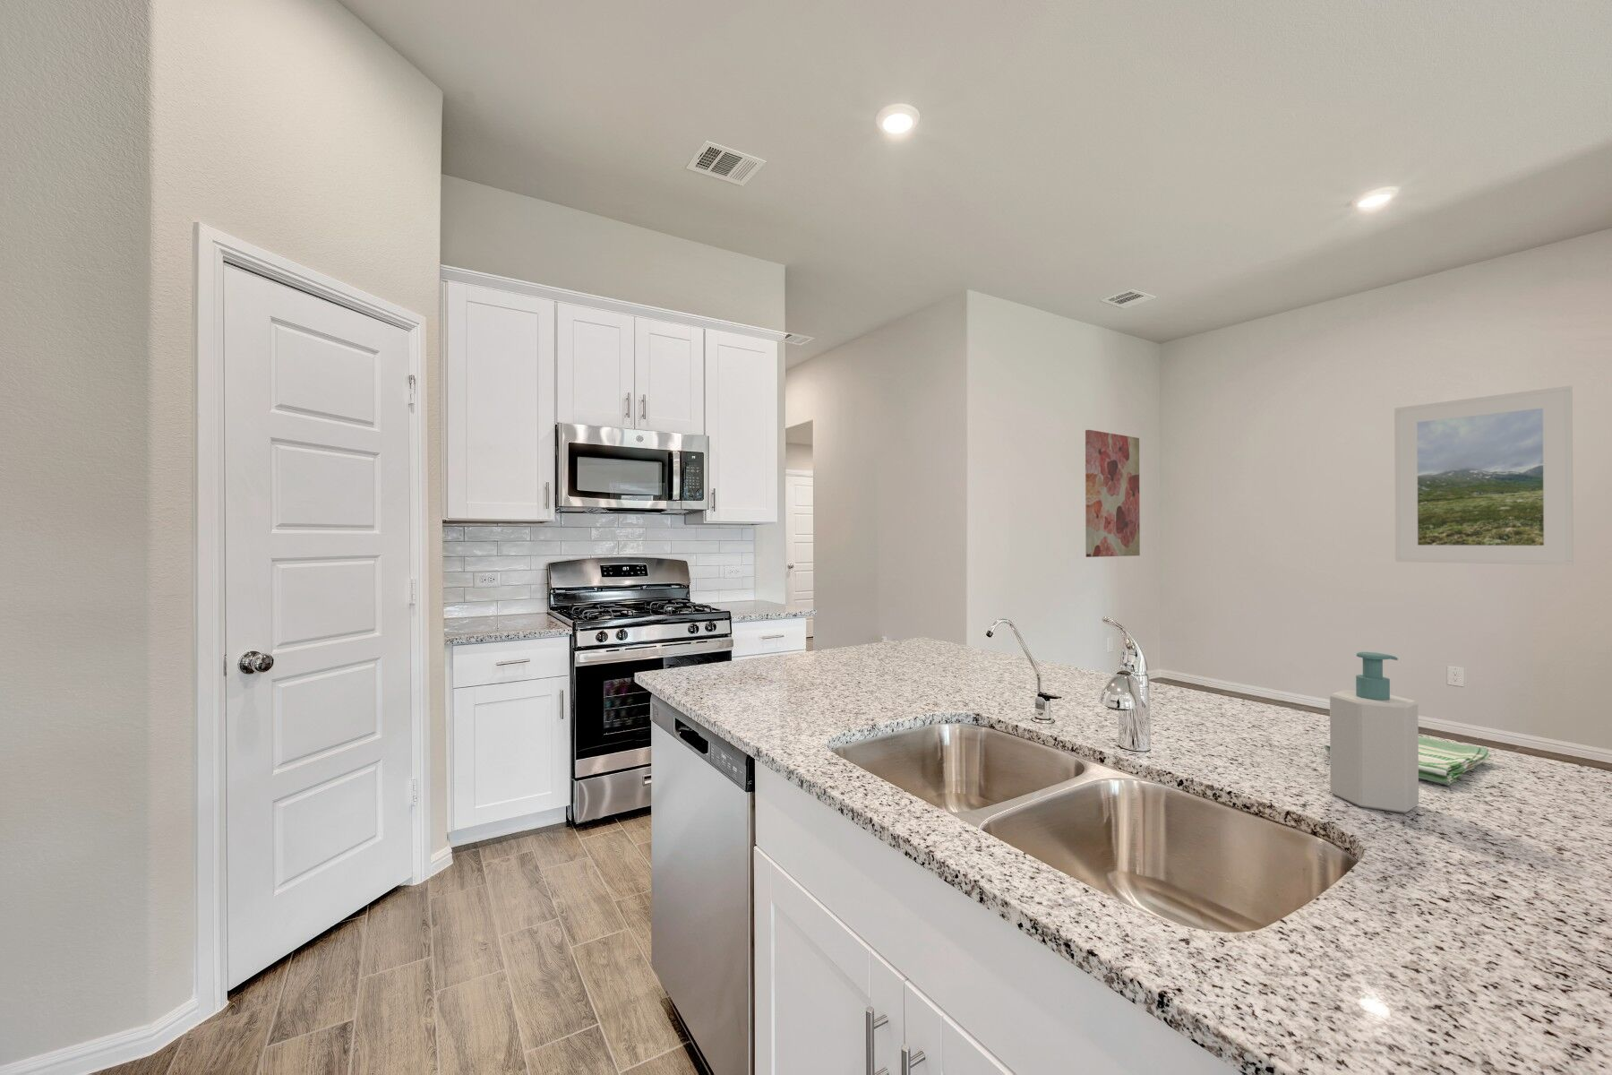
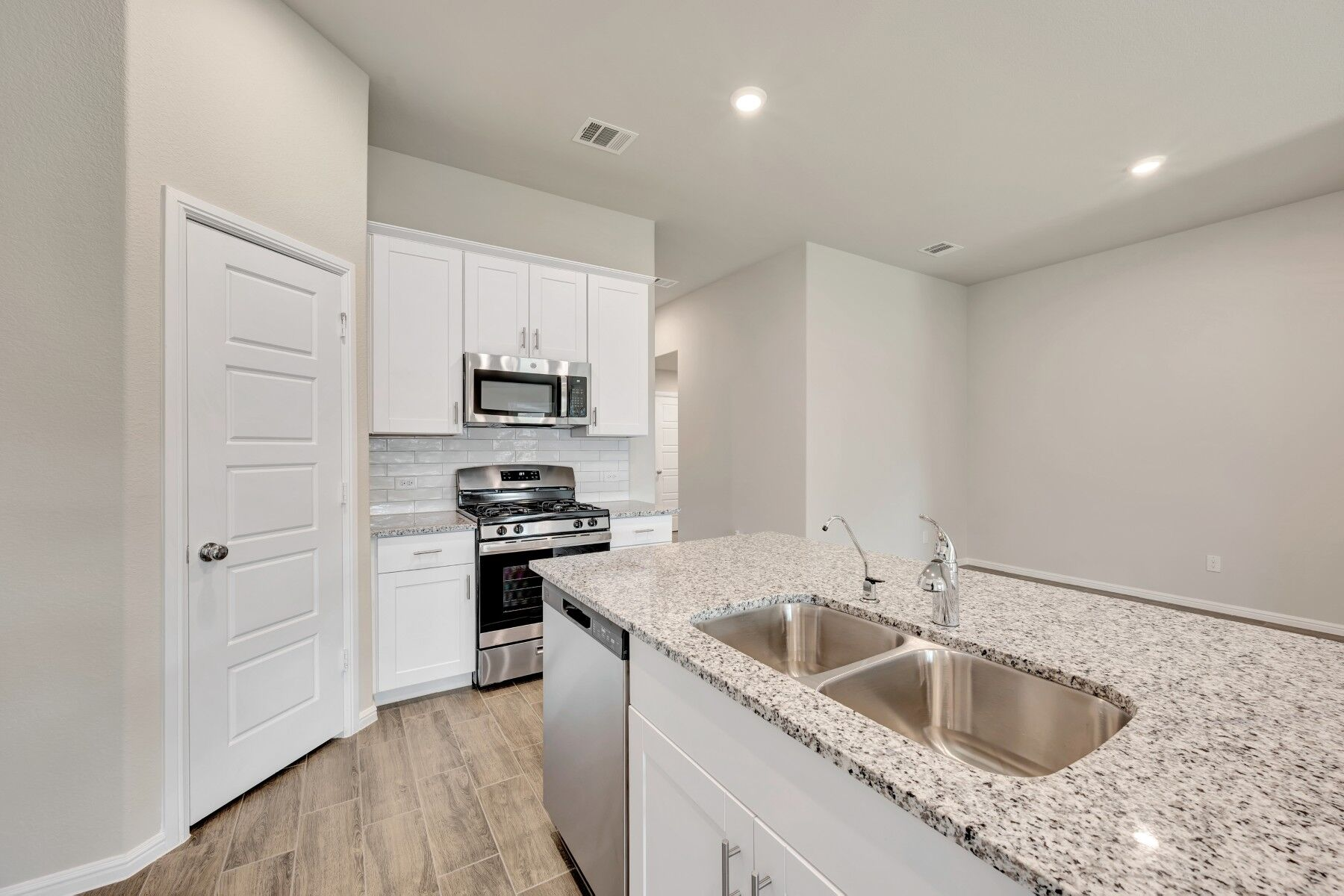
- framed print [1394,385,1575,566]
- soap bottle [1329,651,1419,813]
- wall art [1084,430,1141,558]
- dish towel [1323,735,1492,786]
